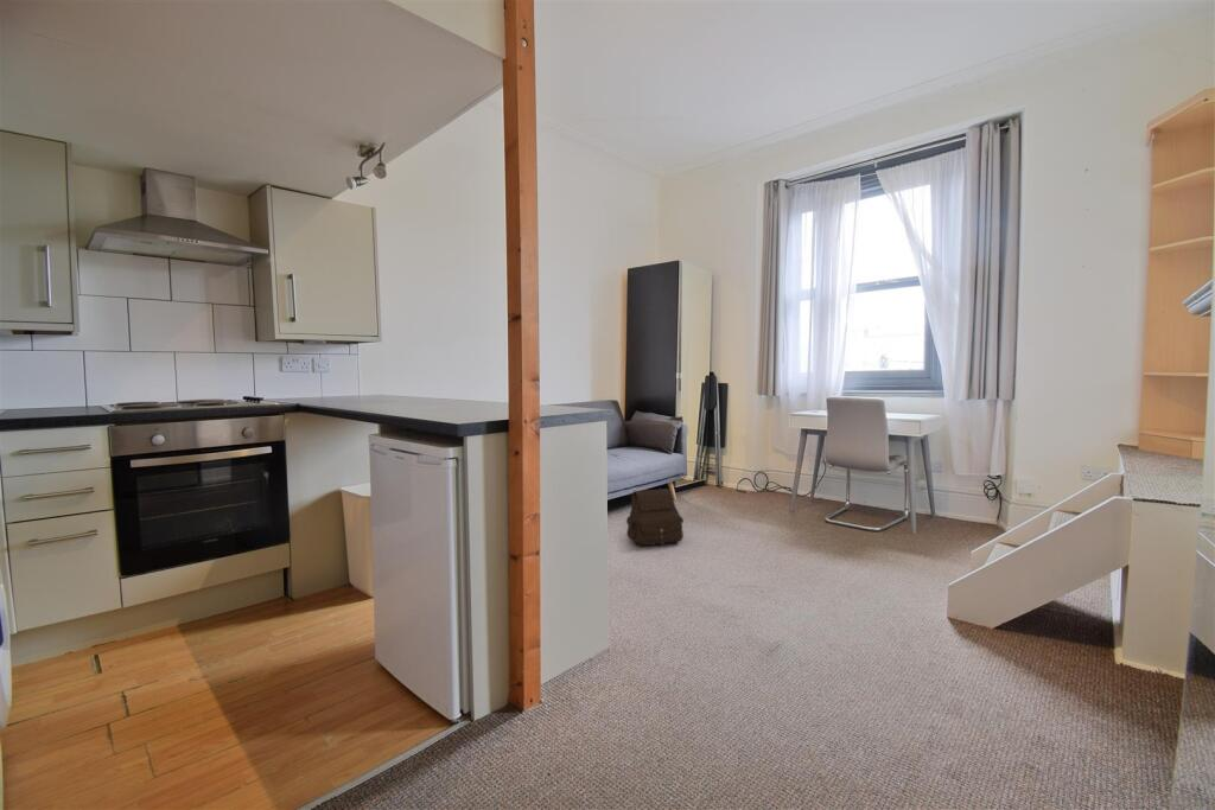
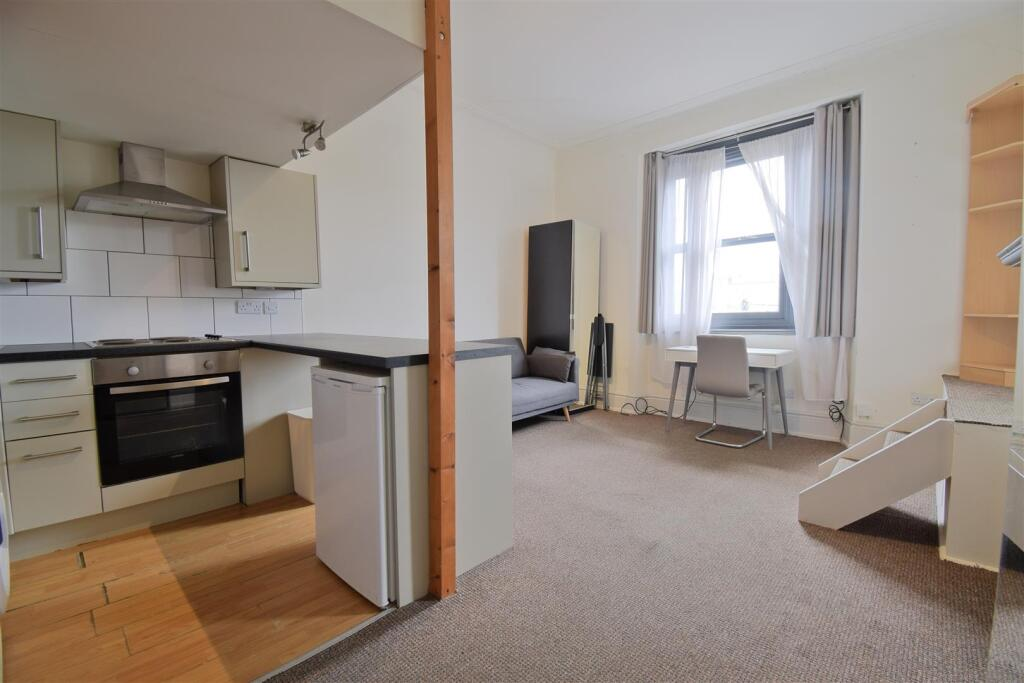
- satchel [625,487,685,547]
